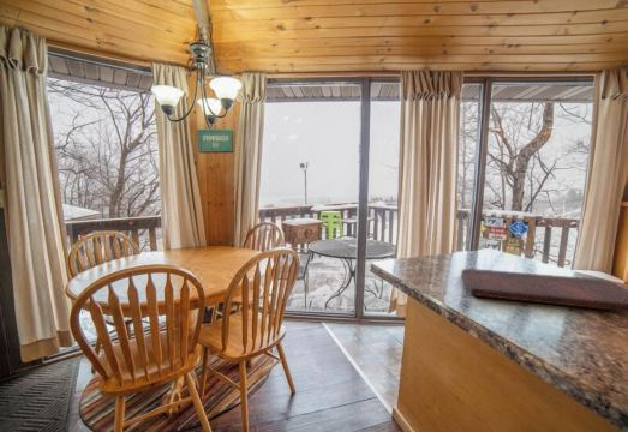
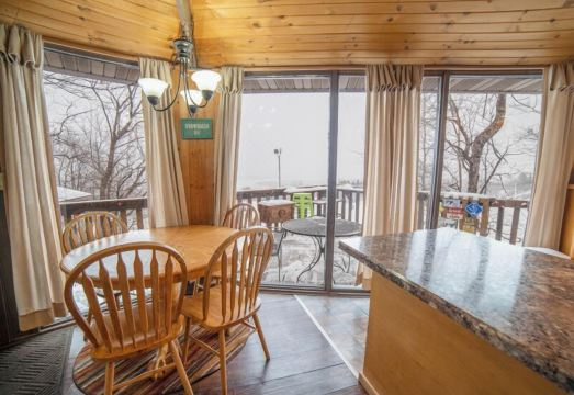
- cutting board [460,268,628,313]
